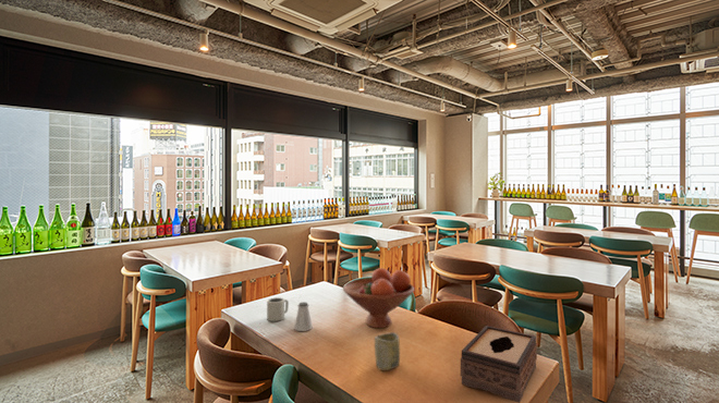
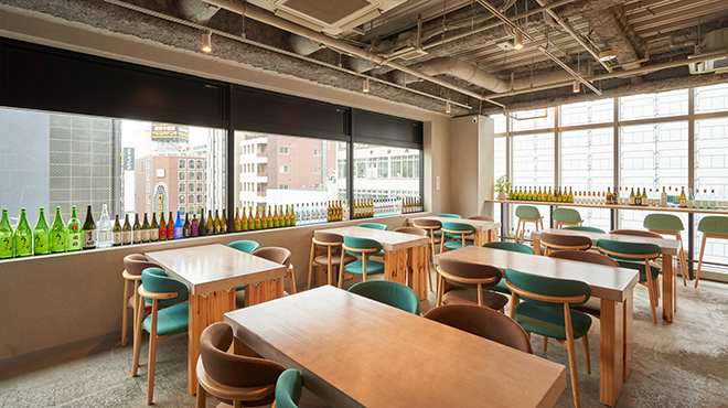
- cup [374,331,401,371]
- tissue box [460,325,538,403]
- cup [266,296,290,322]
- saltshaker [293,301,314,332]
- fruit bowl [342,267,415,329]
